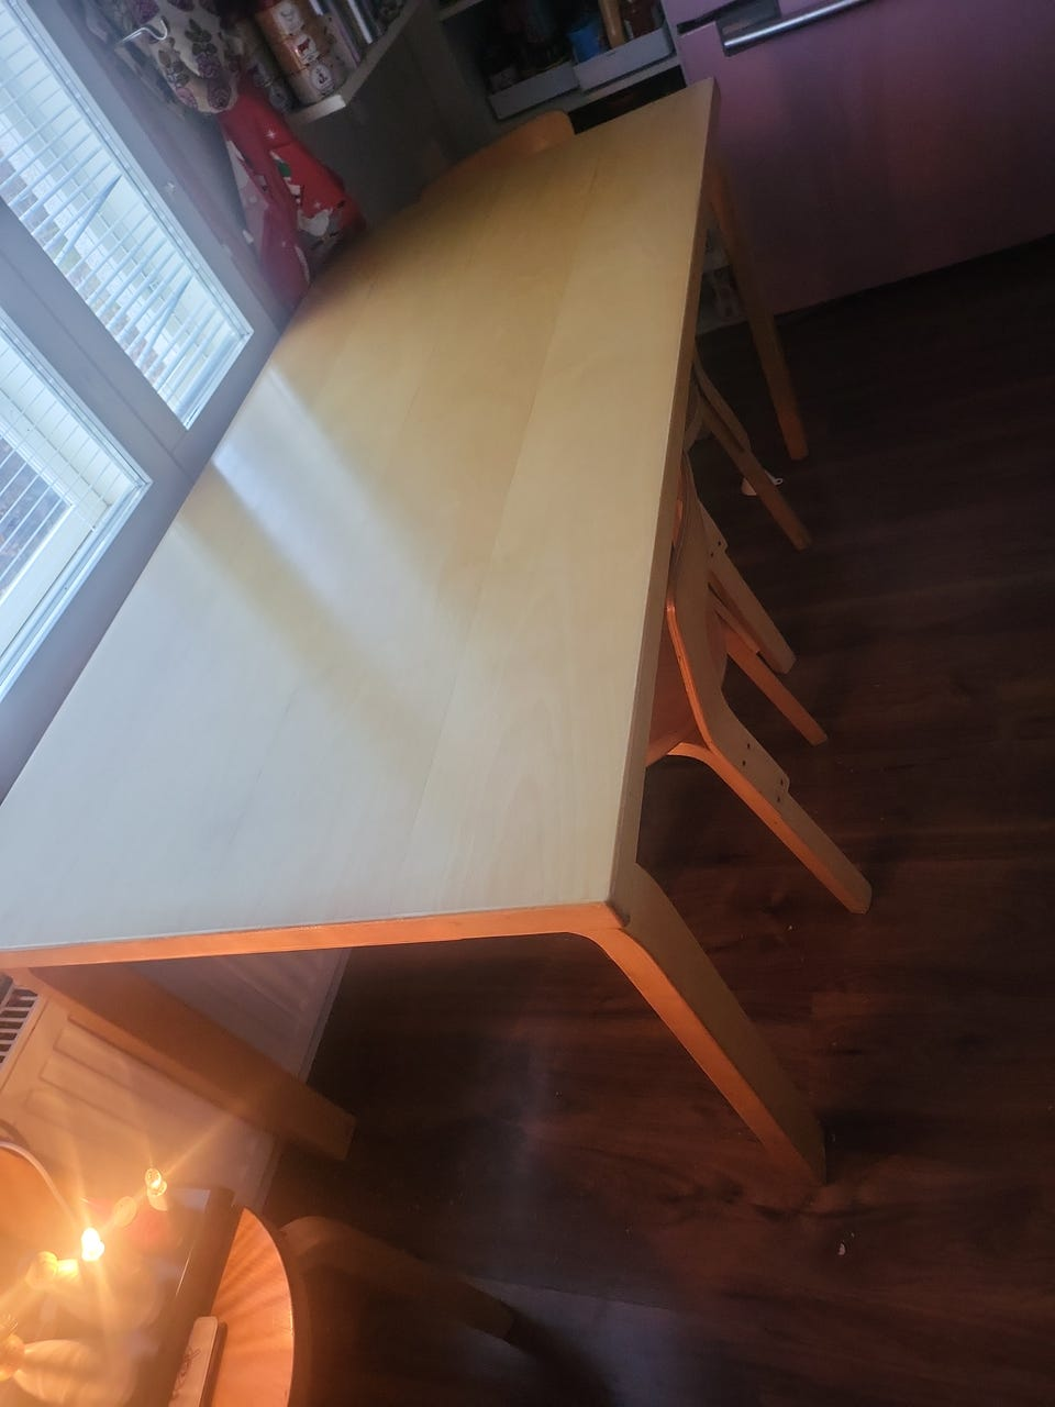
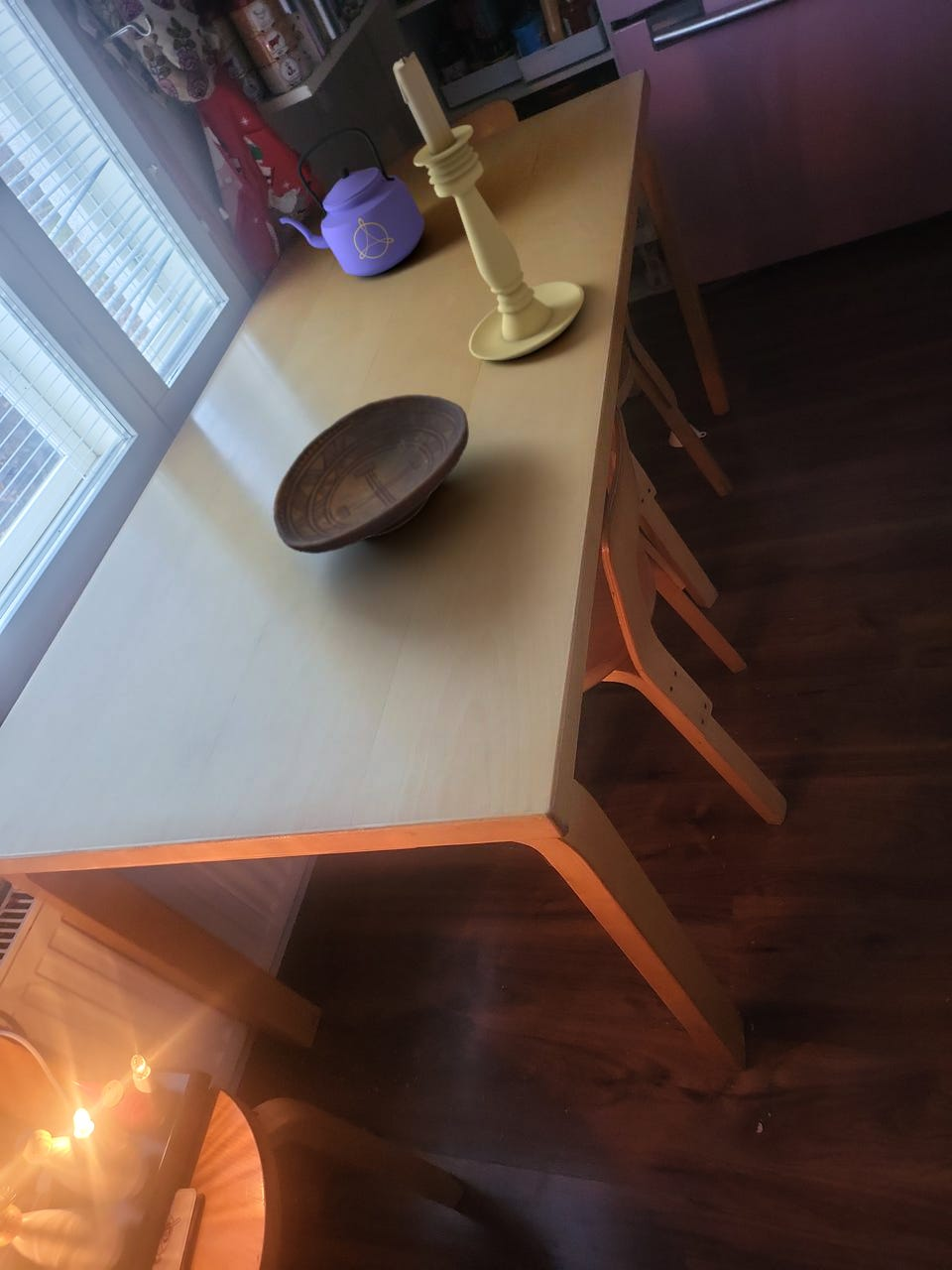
+ decorative bowl [272,394,470,555]
+ kettle [279,126,425,277]
+ candle holder [393,52,585,361]
